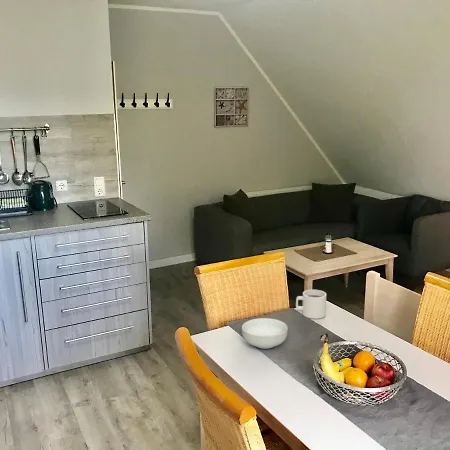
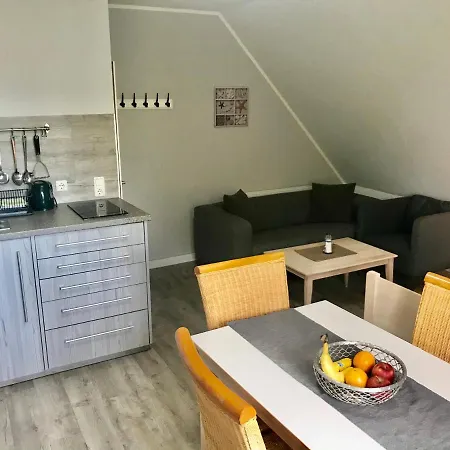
- cereal bowl [241,317,289,350]
- mug [295,289,327,320]
